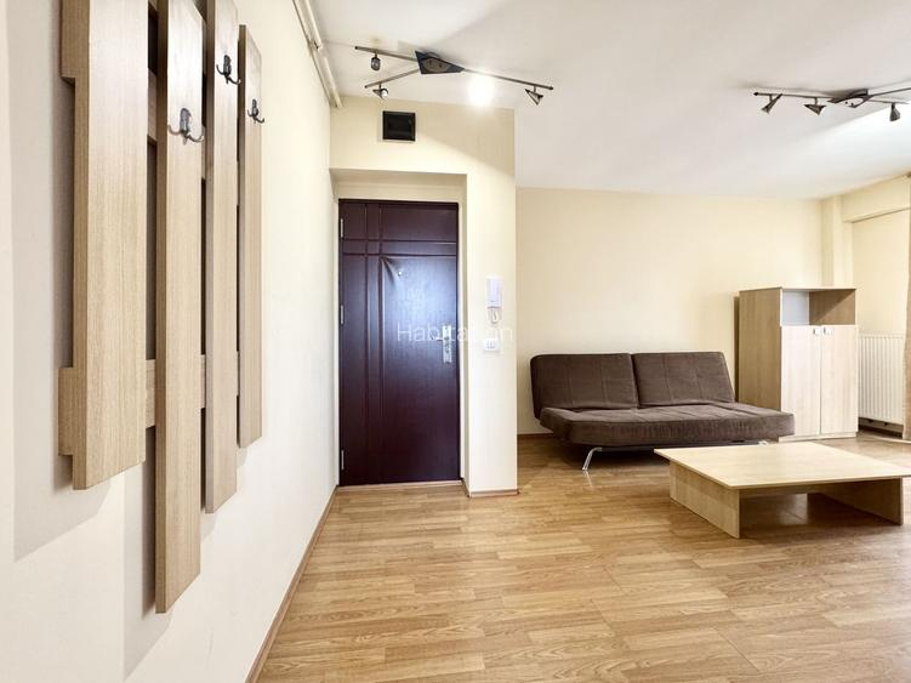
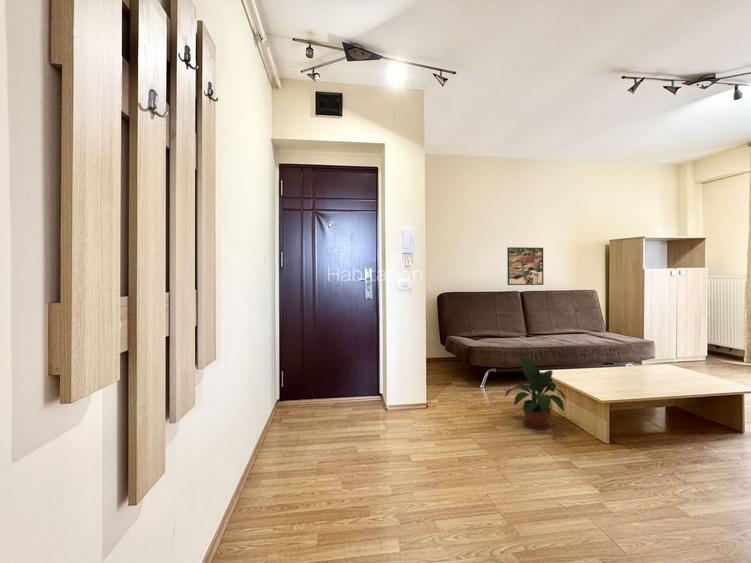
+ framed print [506,246,544,286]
+ potted plant [504,354,566,430]
